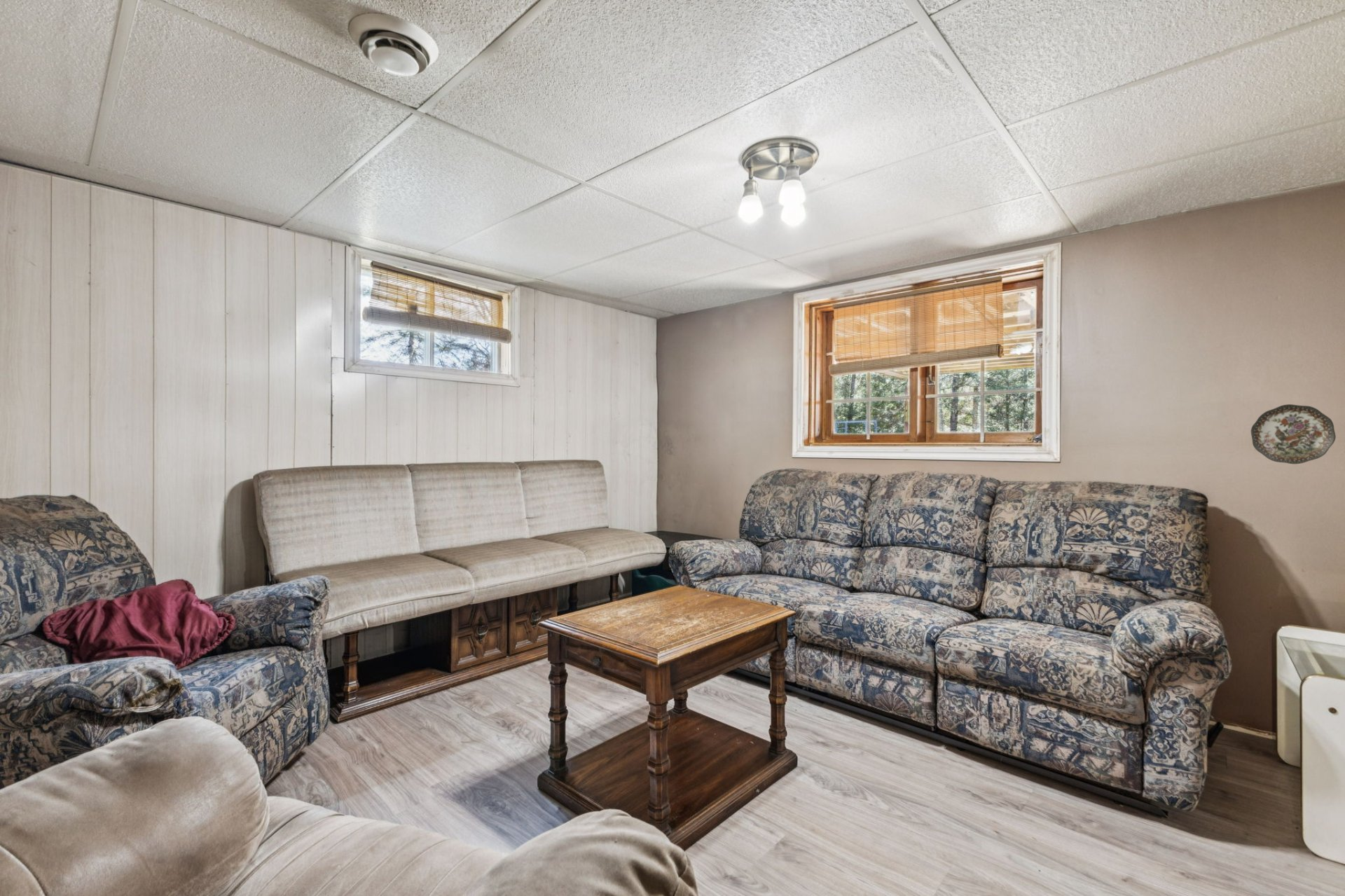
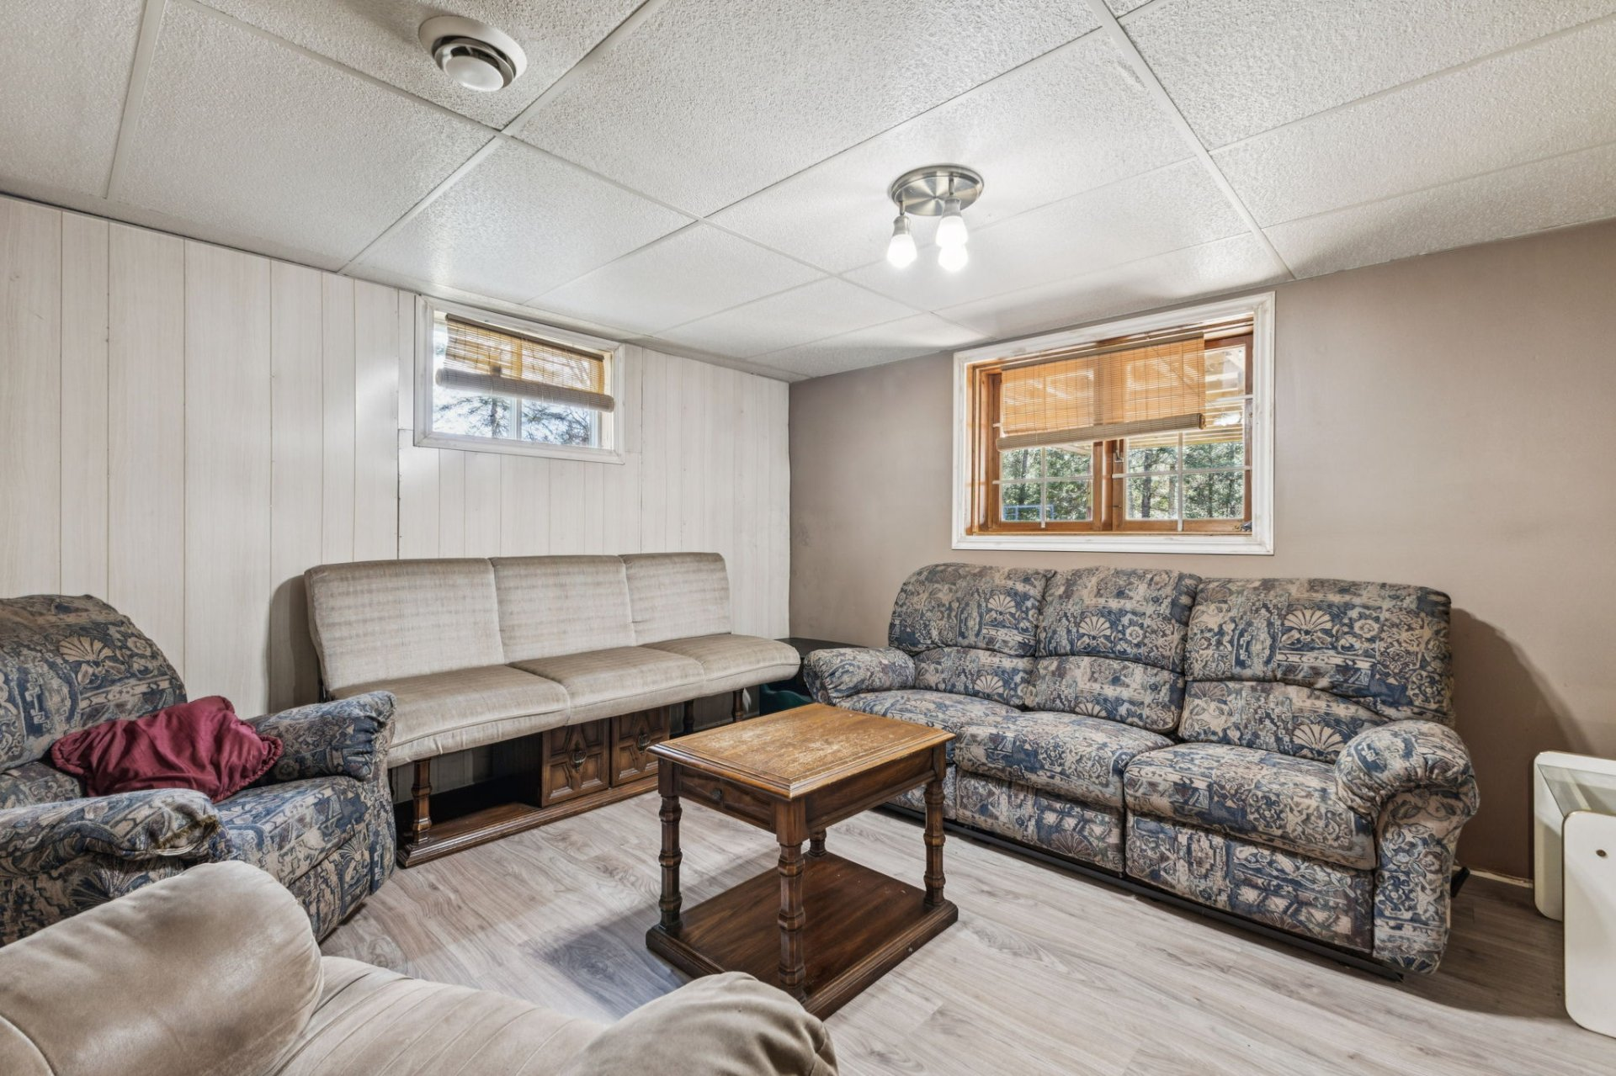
- decorative plate [1250,404,1337,464]
